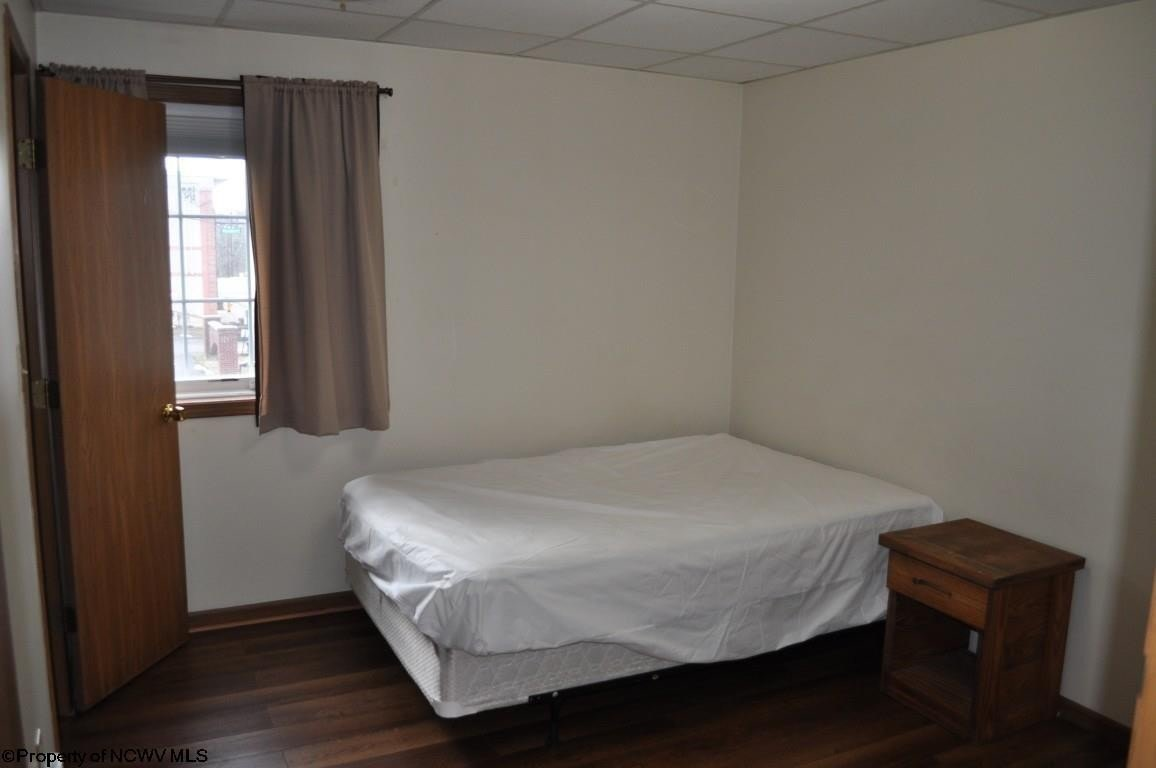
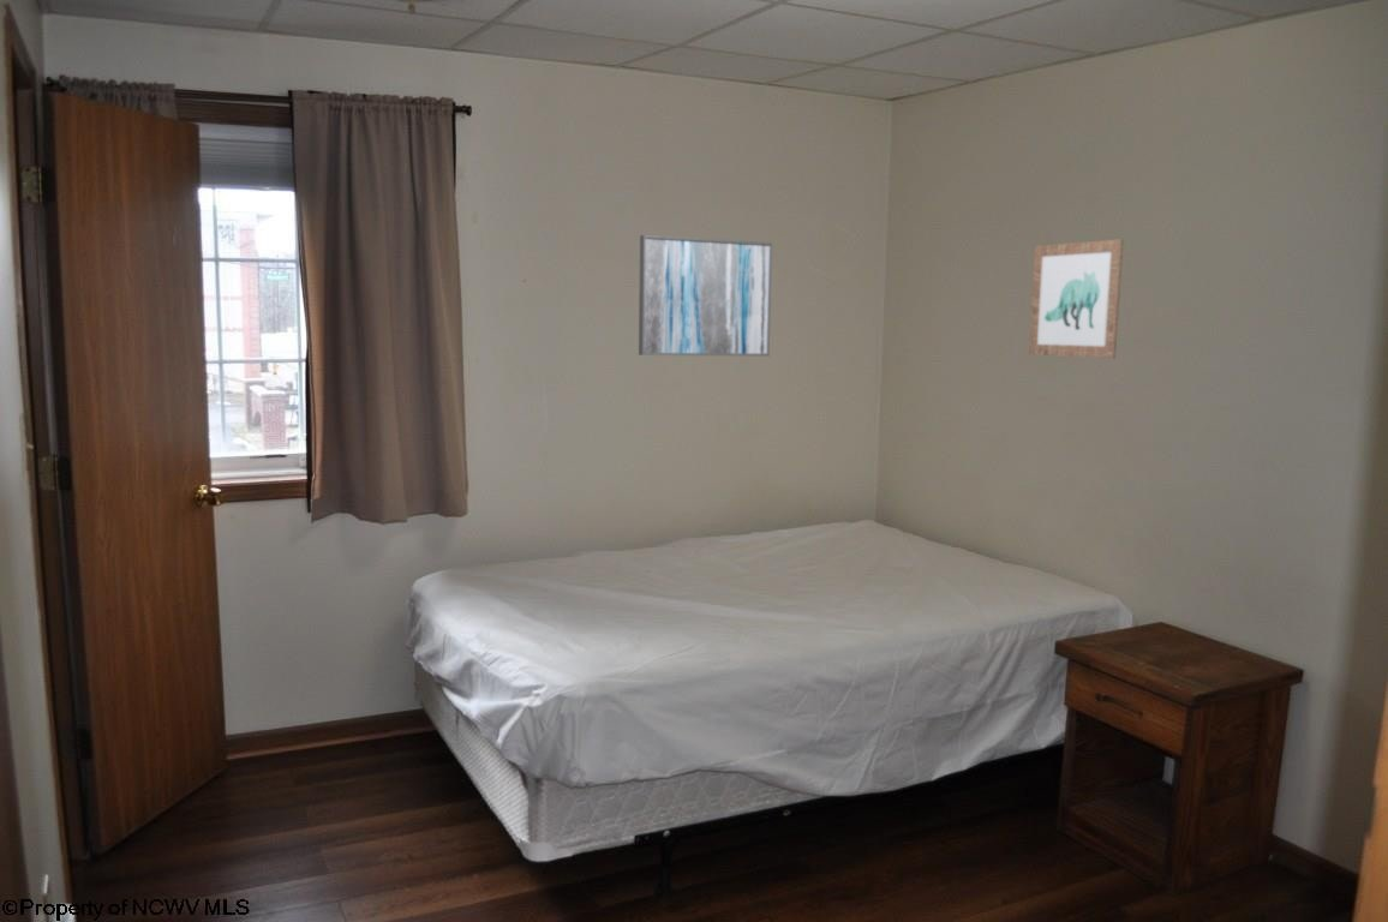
+ wall art [1028,238,1125,360]
+ wall art [638,234,773,358]
